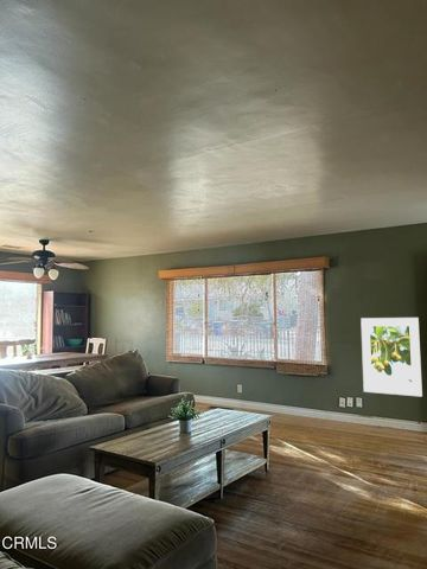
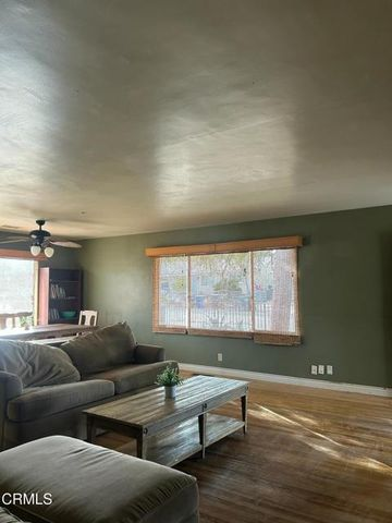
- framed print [359,317,423,398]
